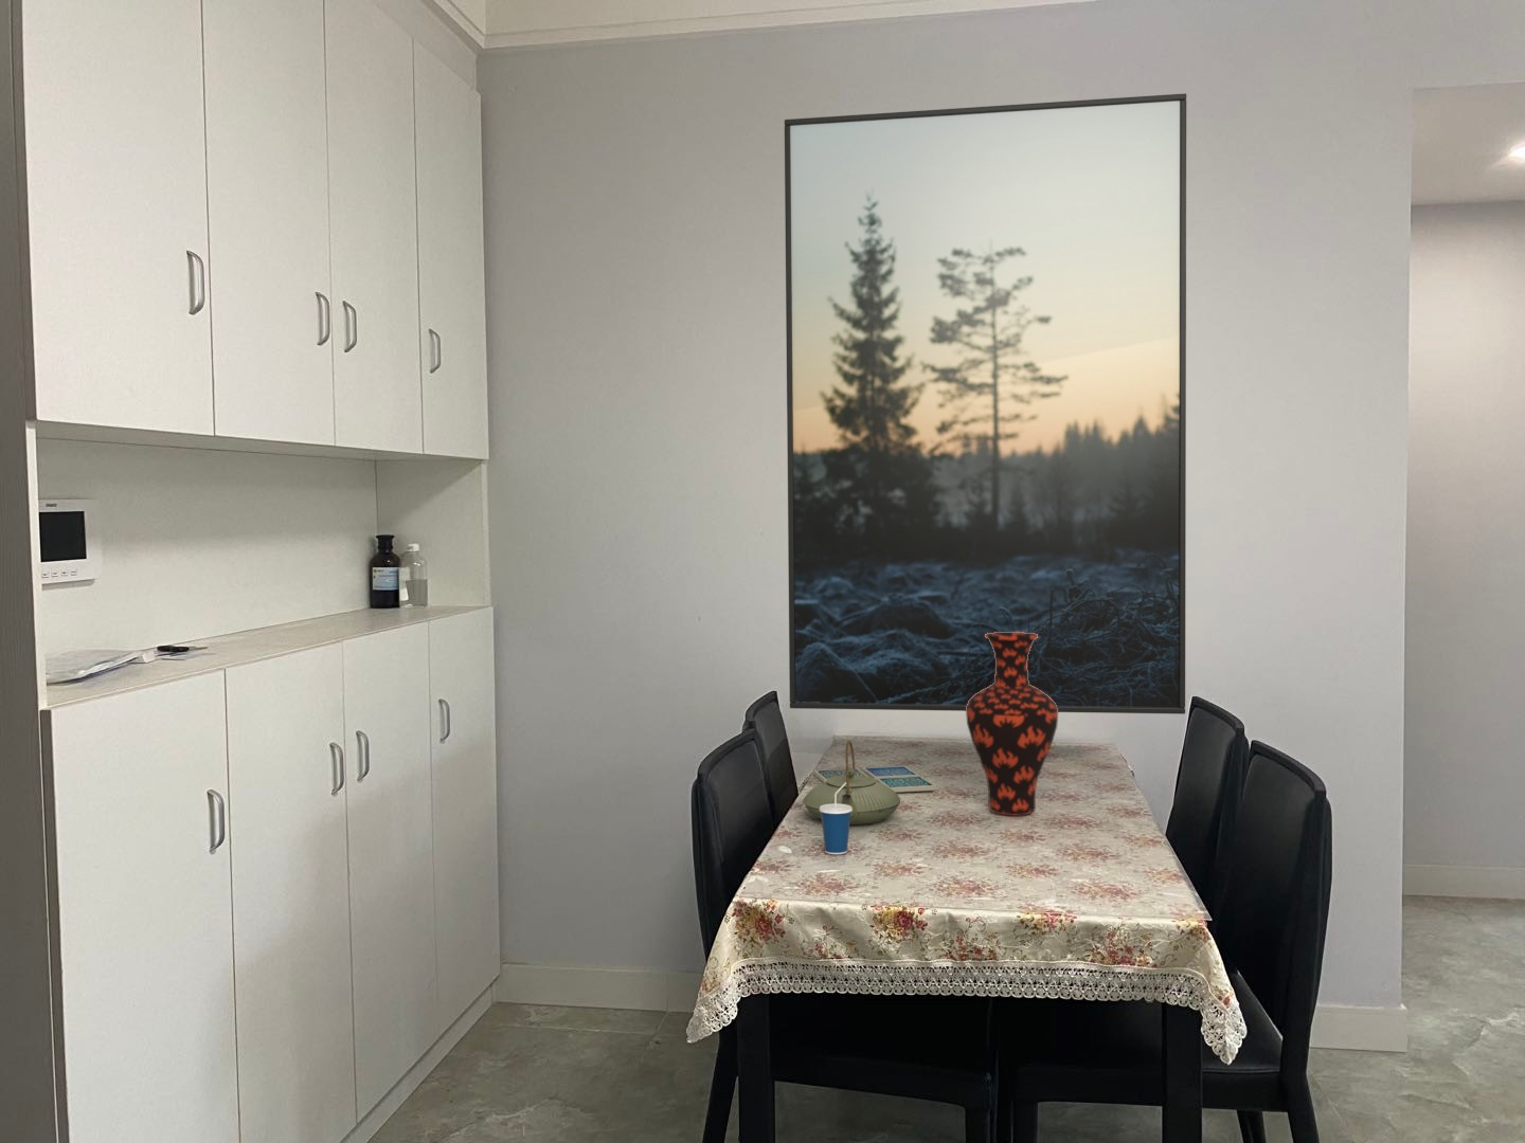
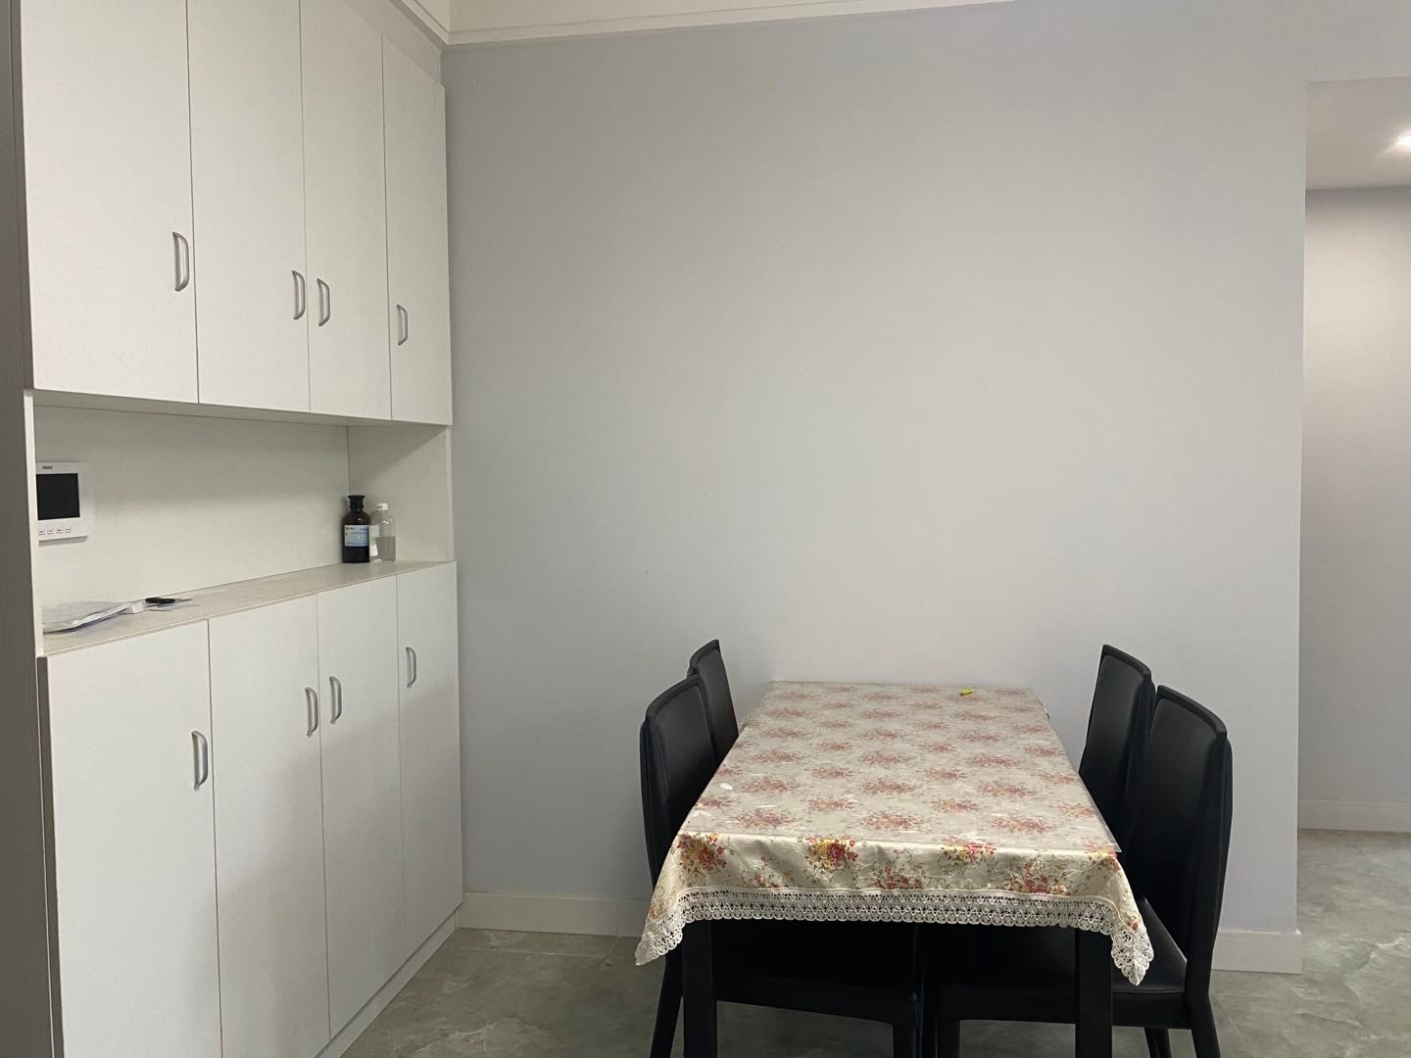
- drink coaster [813,765,938,794]
- cup [820,782,853,855]
- vase [964,632,1059,818]
- teapot [802,740,902,826]
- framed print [784,94,1188,716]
